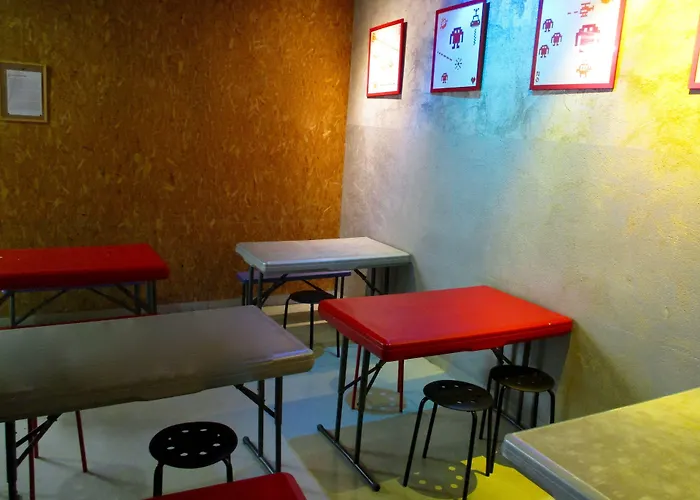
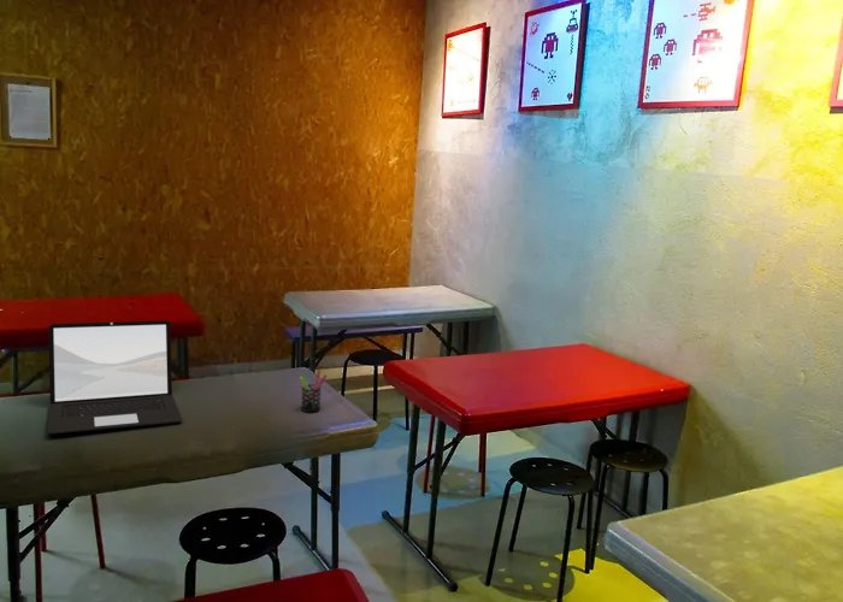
+ laptop [46,319,183,435]
+ pen holder [299,368,328,413]
